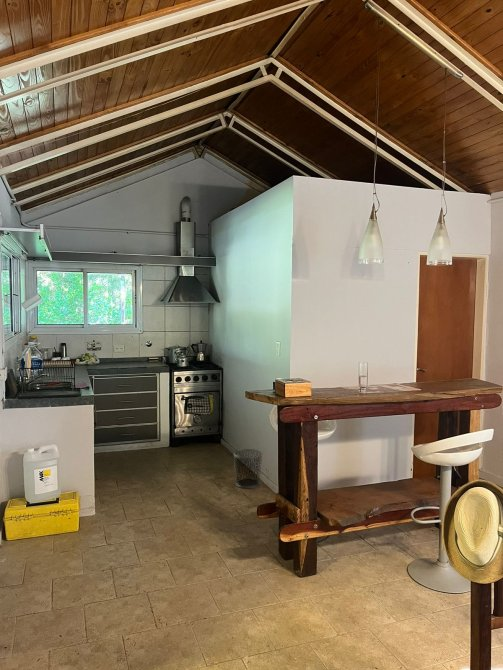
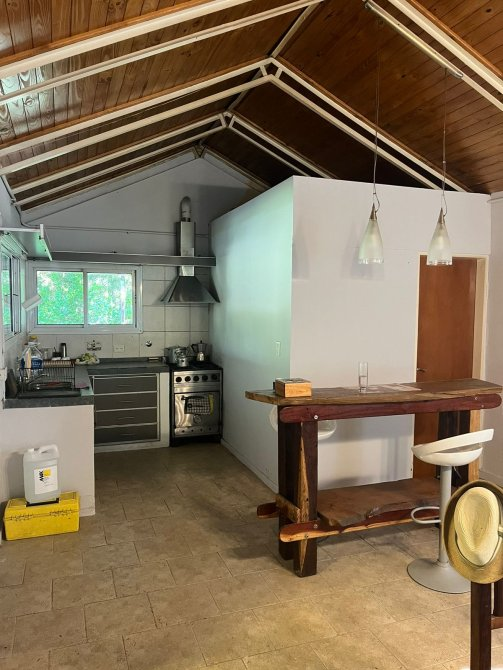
- waste bin [232,448,263,489]
